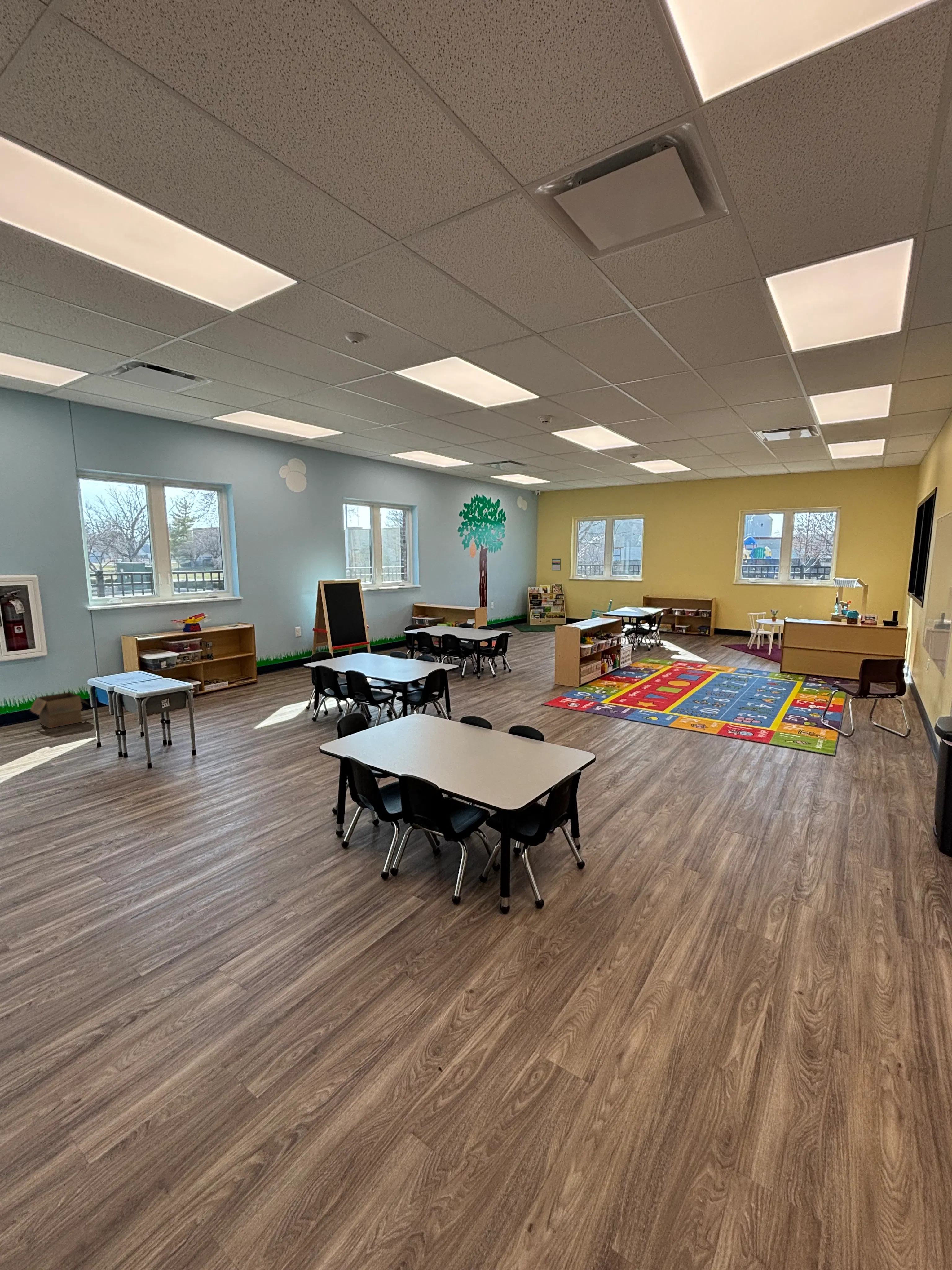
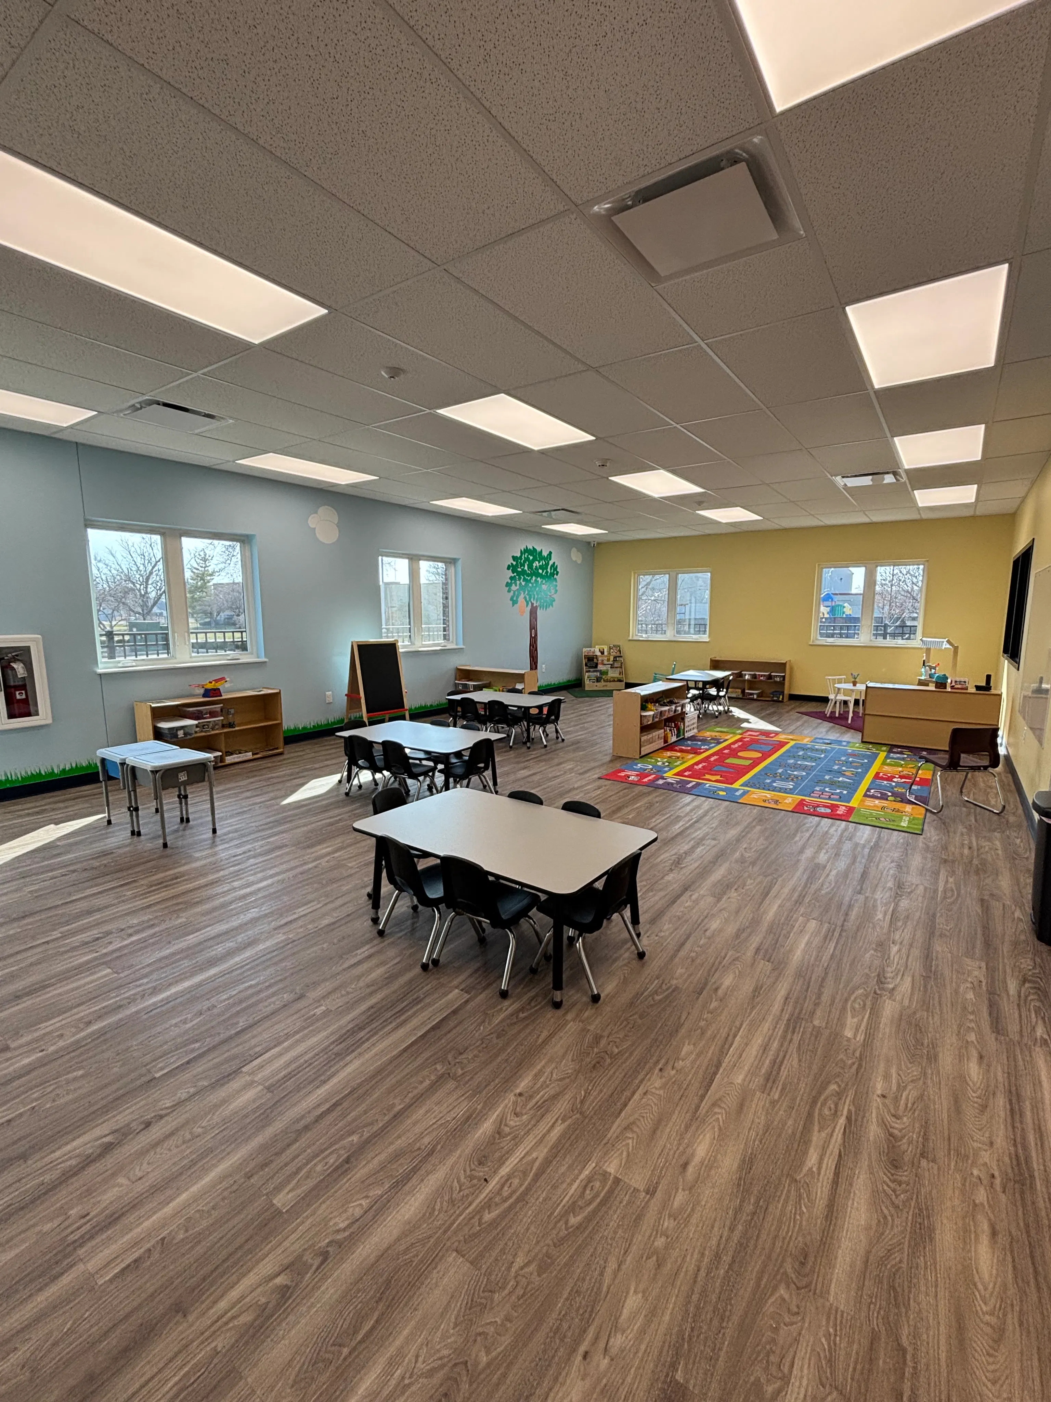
- box [30,692,90,729]
- calendar [552,558,561,571]
